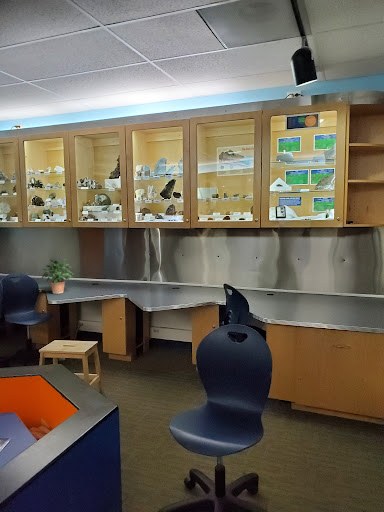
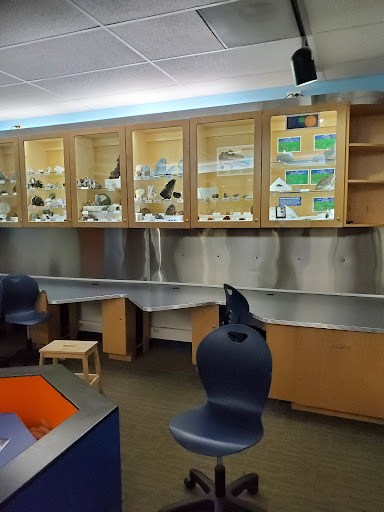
- potted plant [41,257,75,295]
